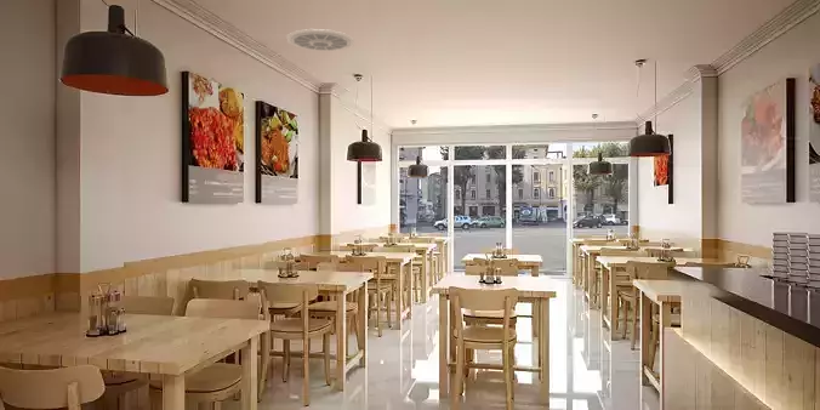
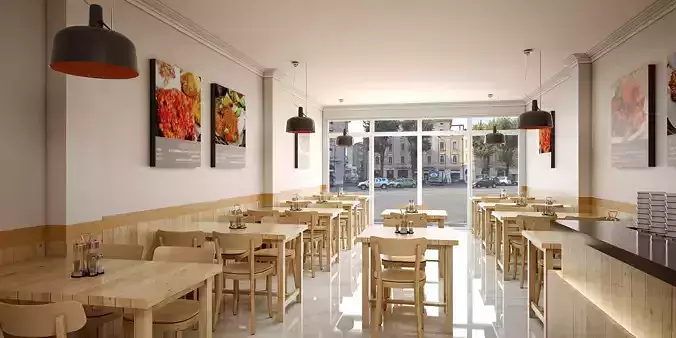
- ceiling vent [285,28,355,52]
